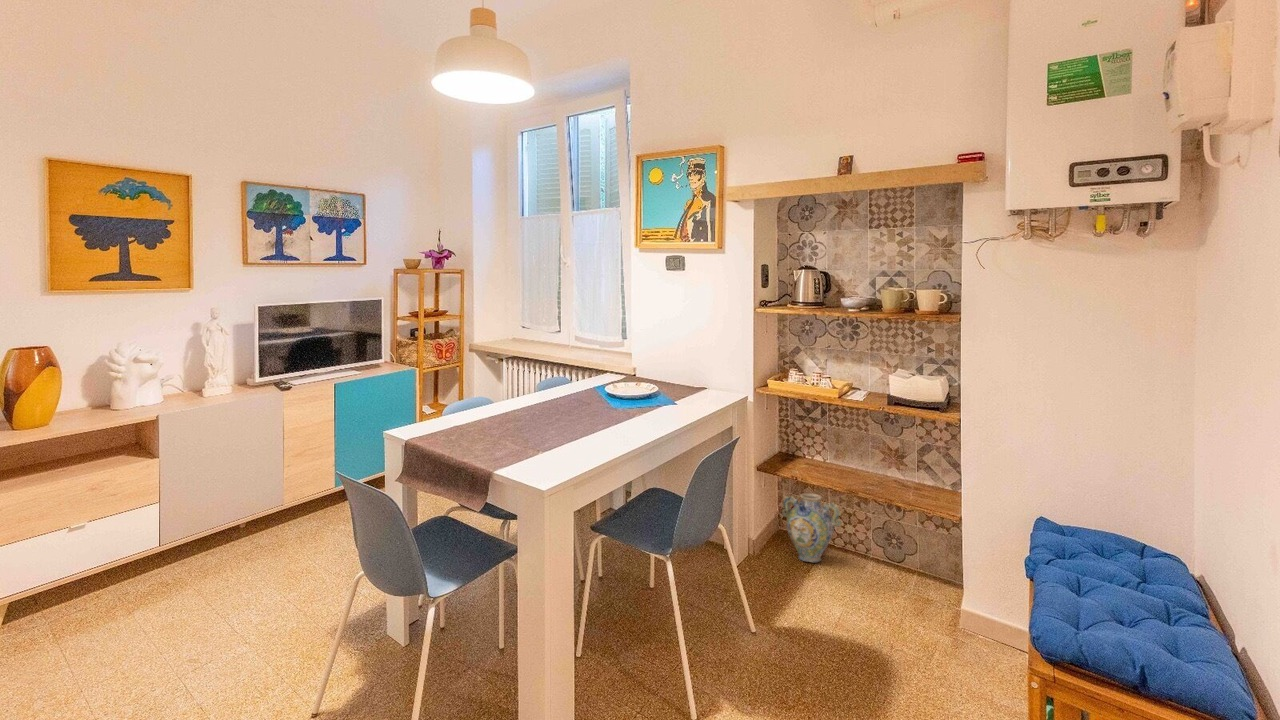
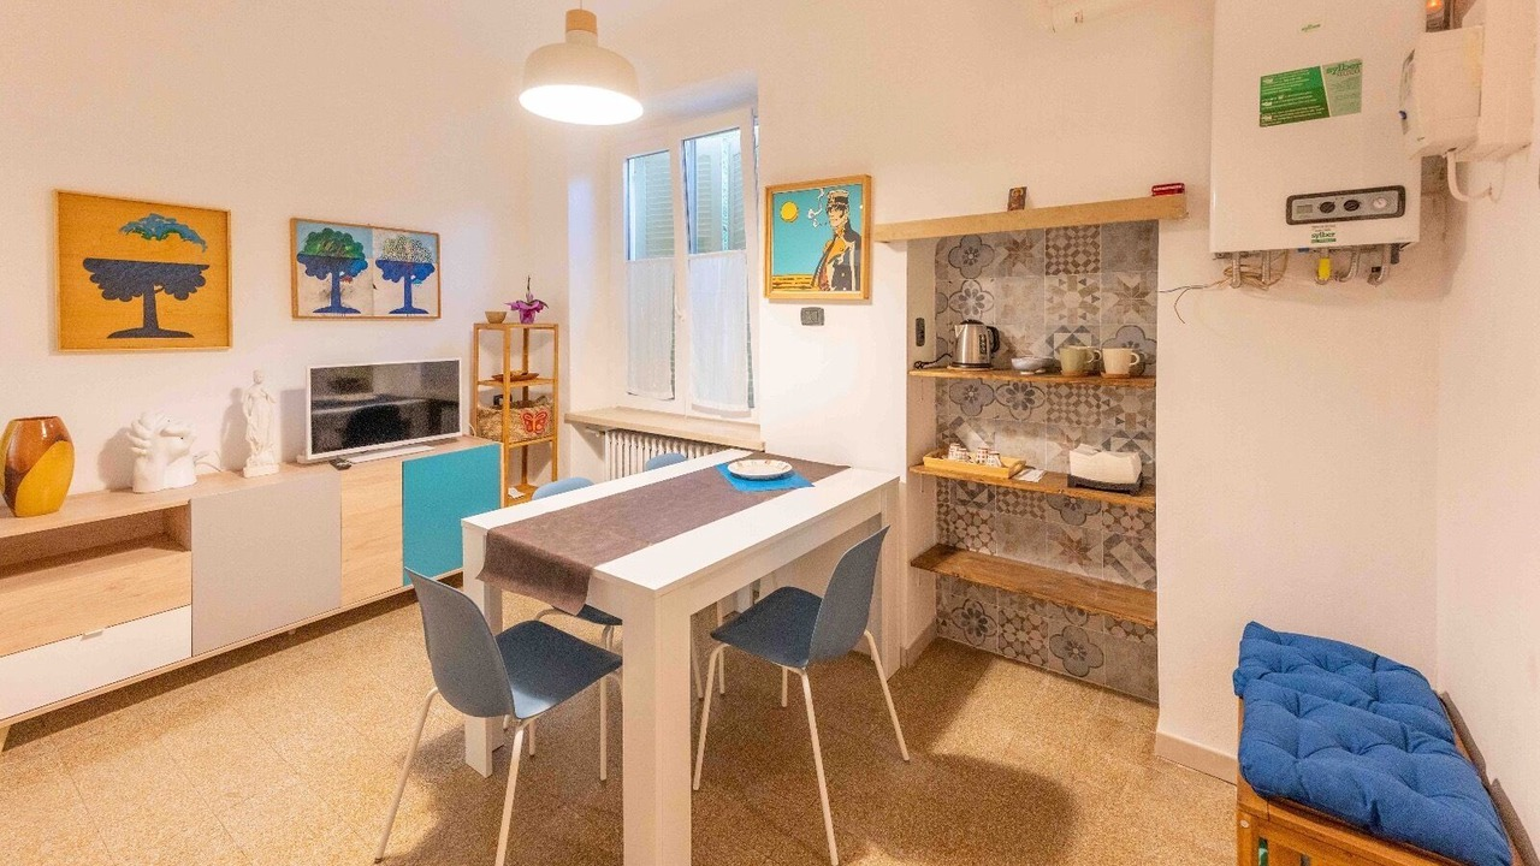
- ceramic jug [781,492,842,563]
